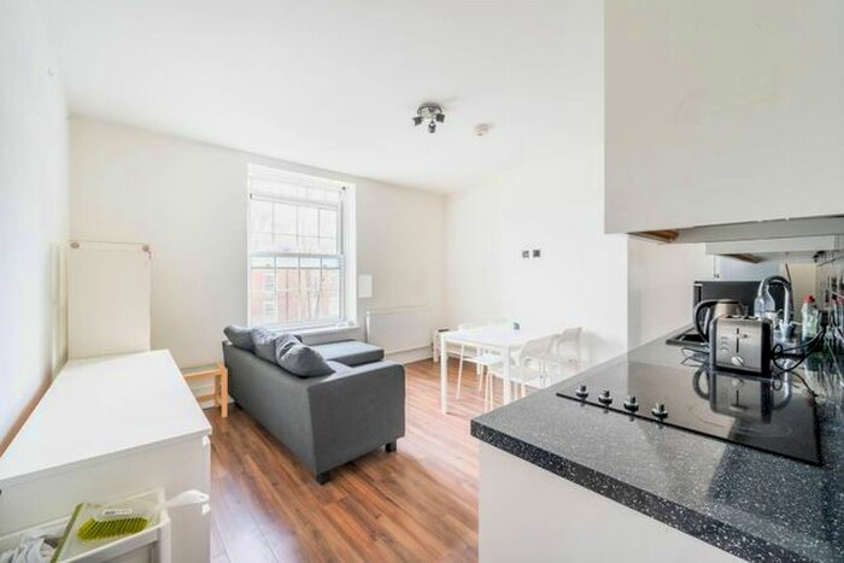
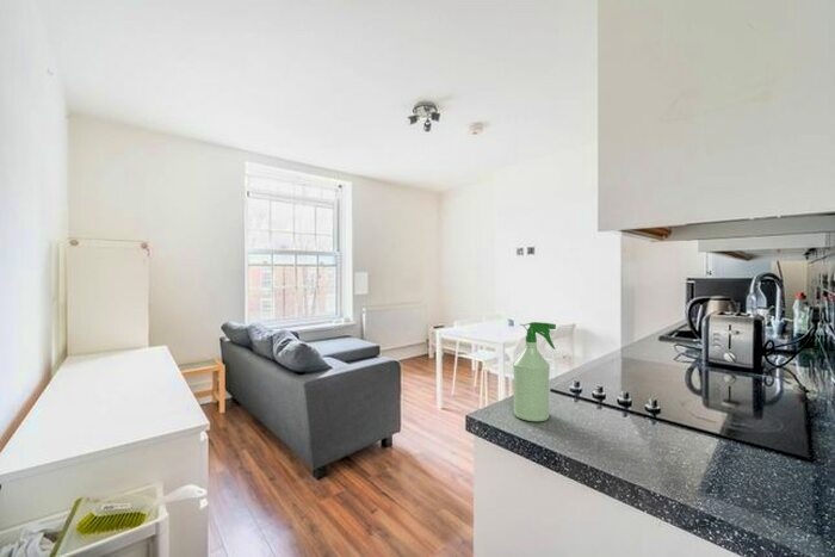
+ spray bottle [512,321,557,422]
